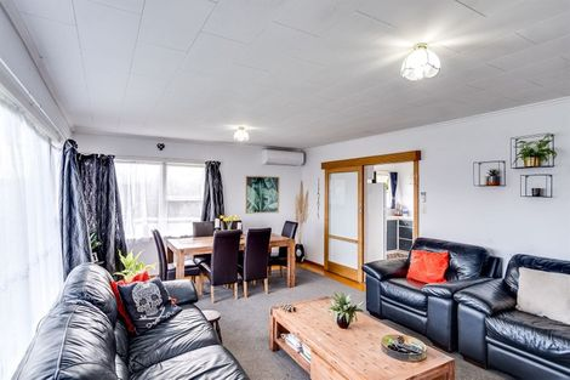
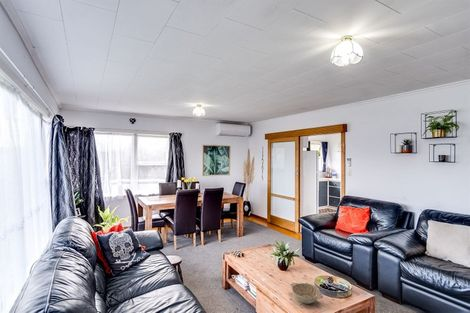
+ decorative bowl [289,282,324,305]
